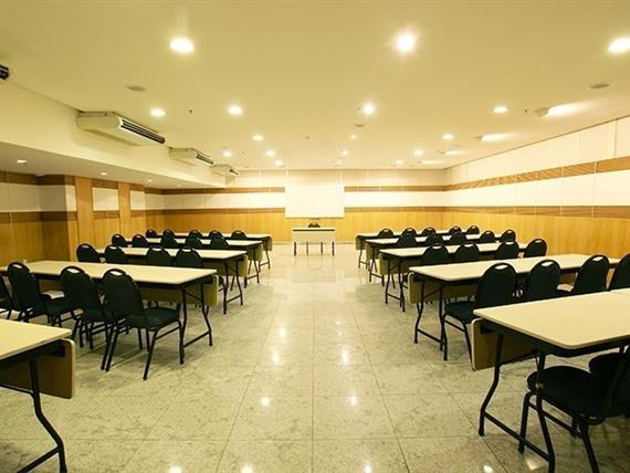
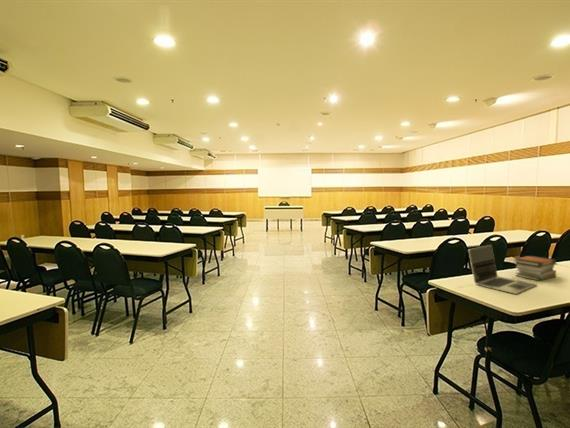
+ laptop [467,244,537,295]
+ book stack [513,255,558,282]
